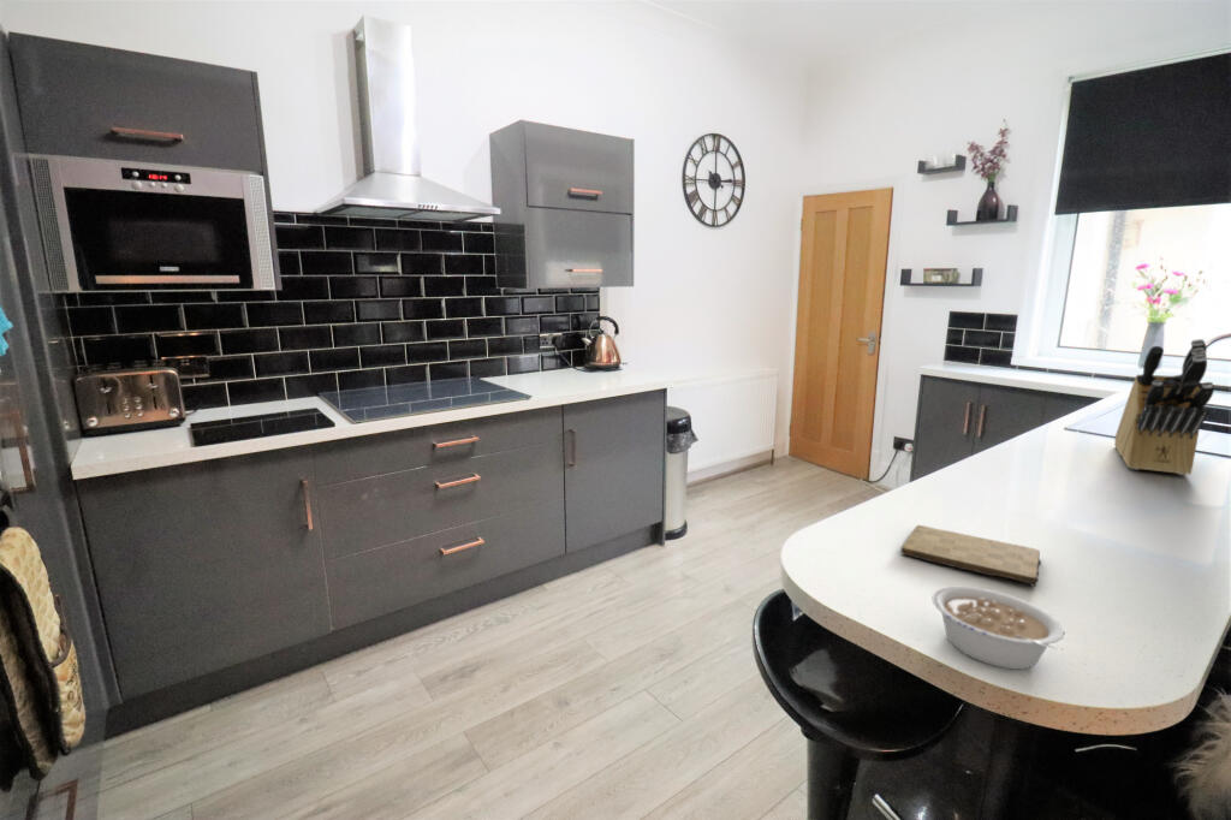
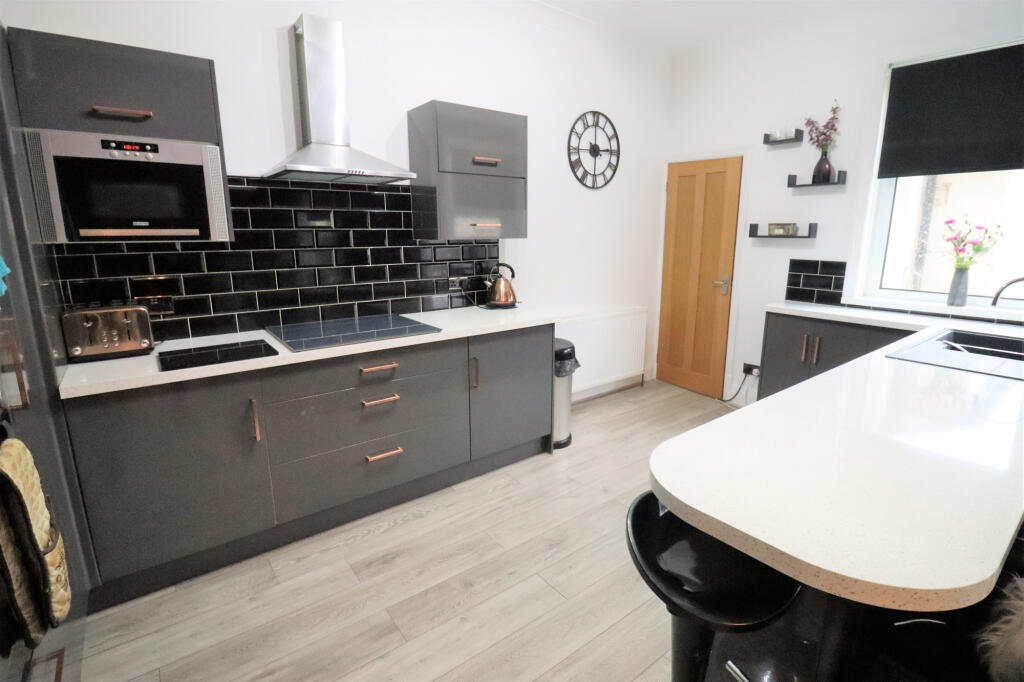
- cutting board [900,524,1042,588]
- legume [932,586,1065,671]
- knife block [1113,338,1215,476]
